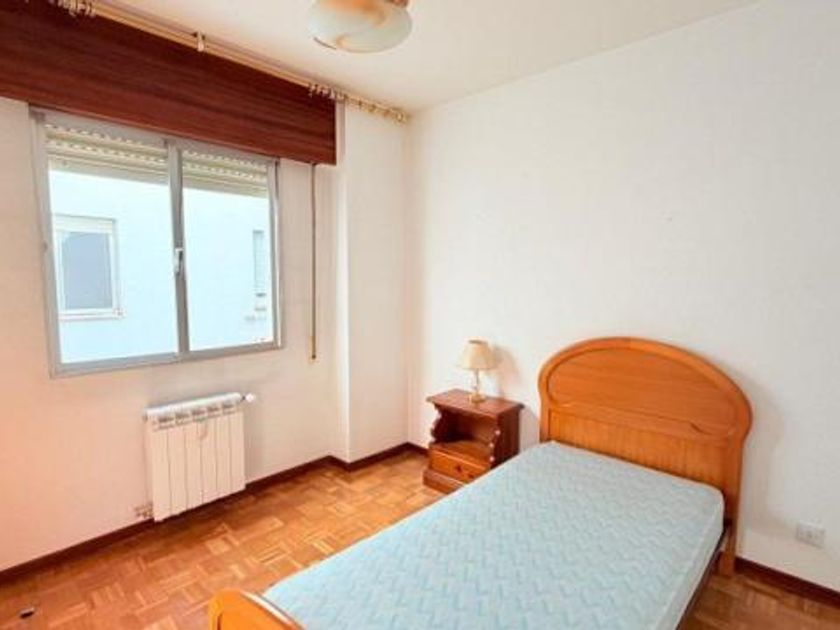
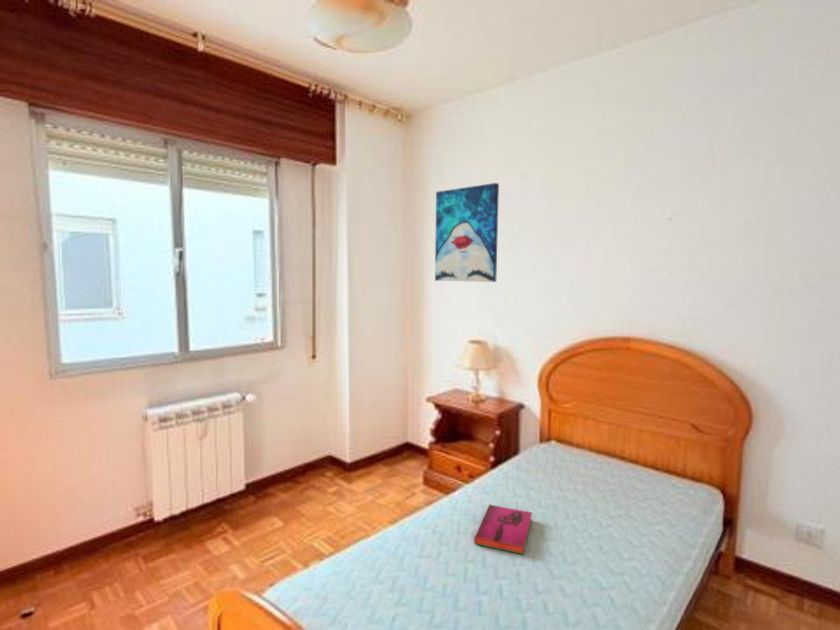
+ hardback book [473,503,533,555]
+ wall art [434,182,500,283]
